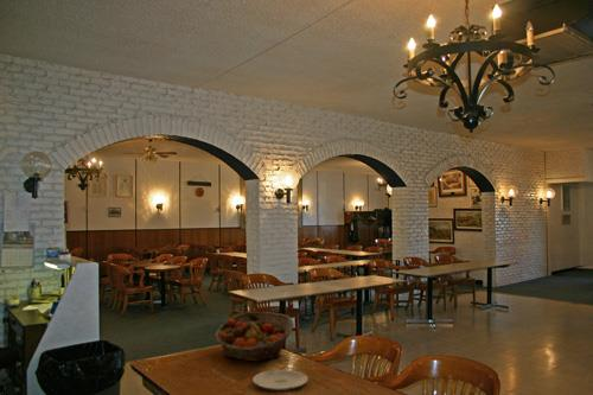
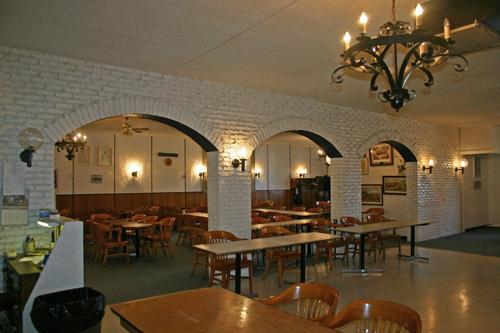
- plate [251,369,310,391]
- fruit basket [213,311,295,362]
